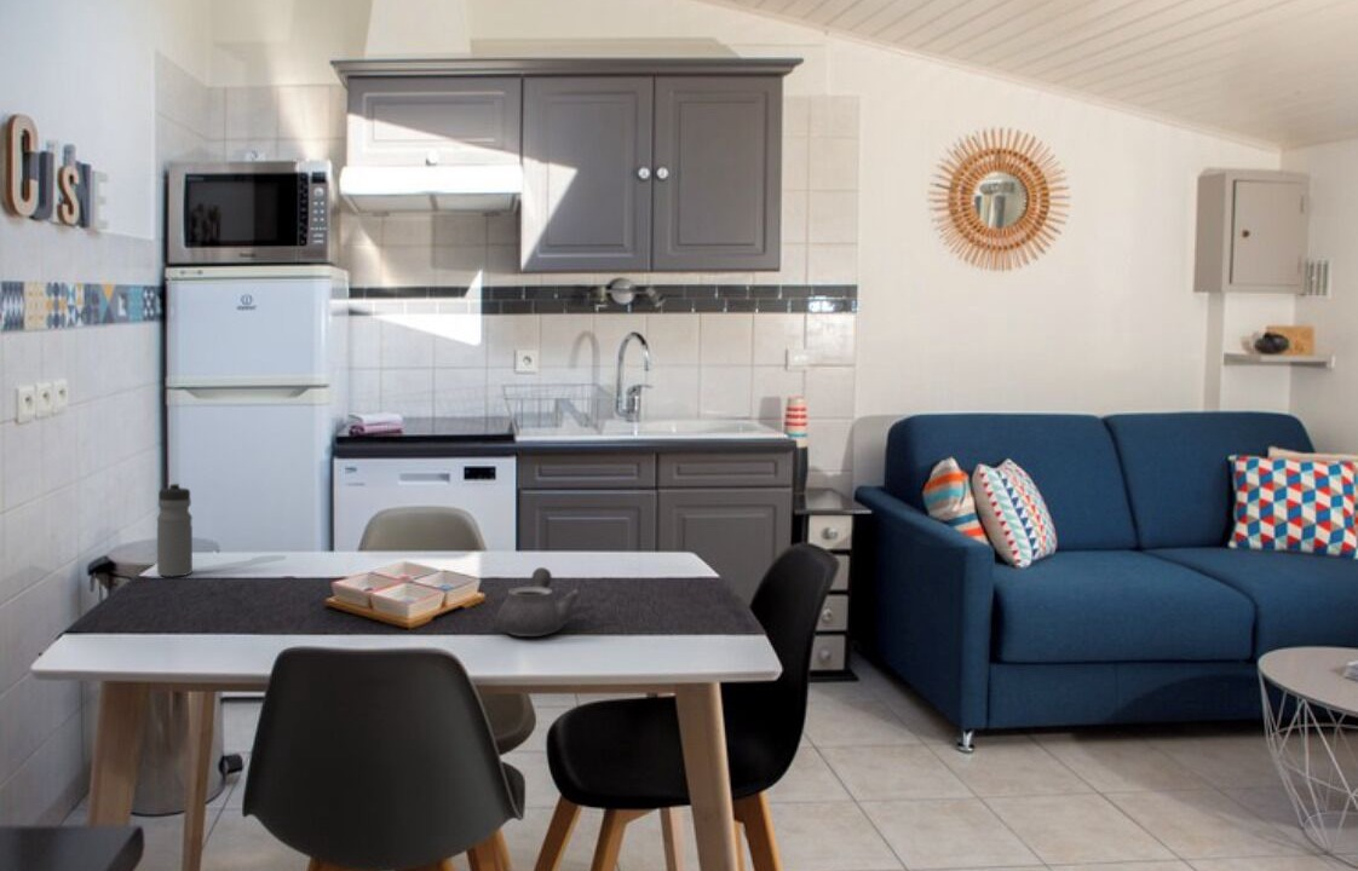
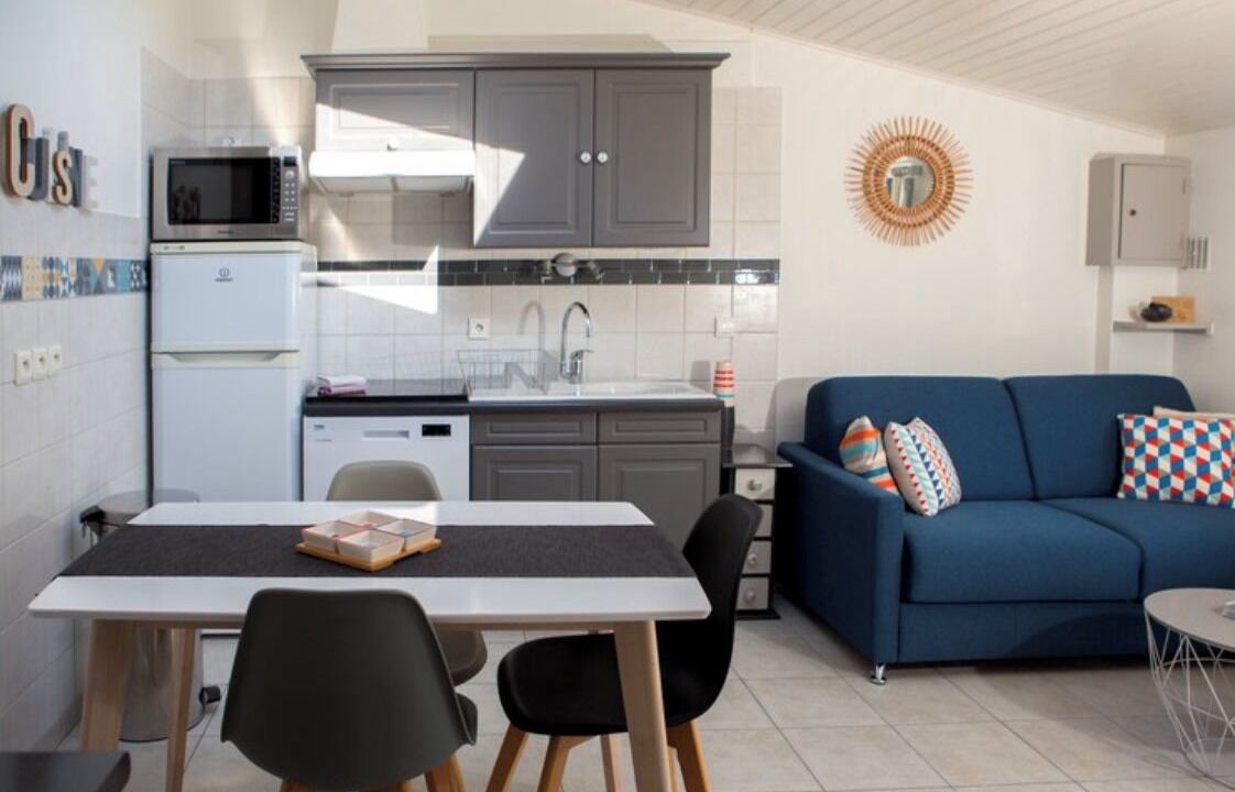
- water bottle [156,481,194,578]
- teapot [495,566,582,638]
